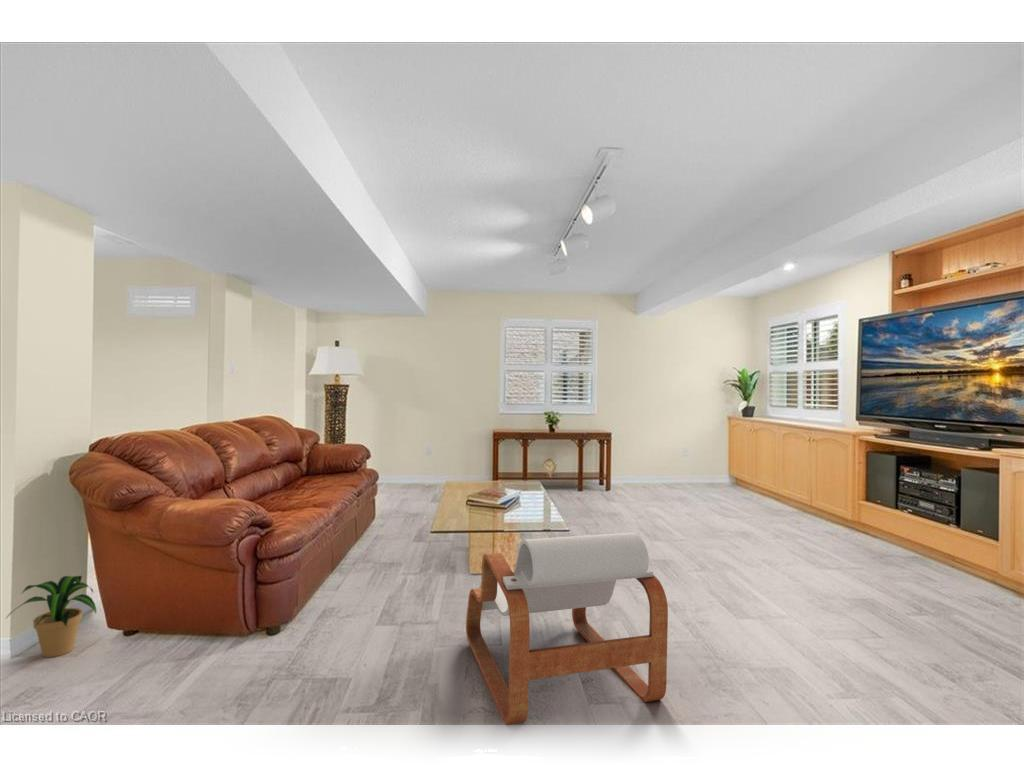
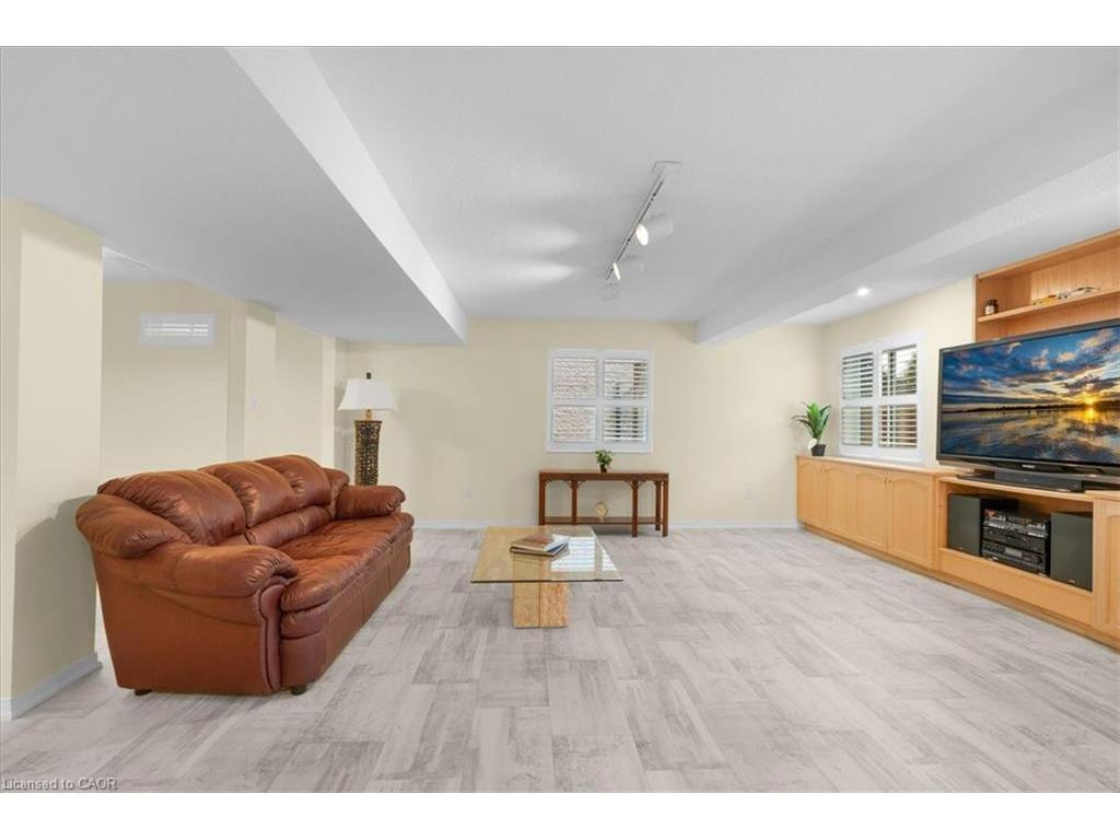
- potted plant [5,575,97,658]
- lounge chair [465,531,669,726]
